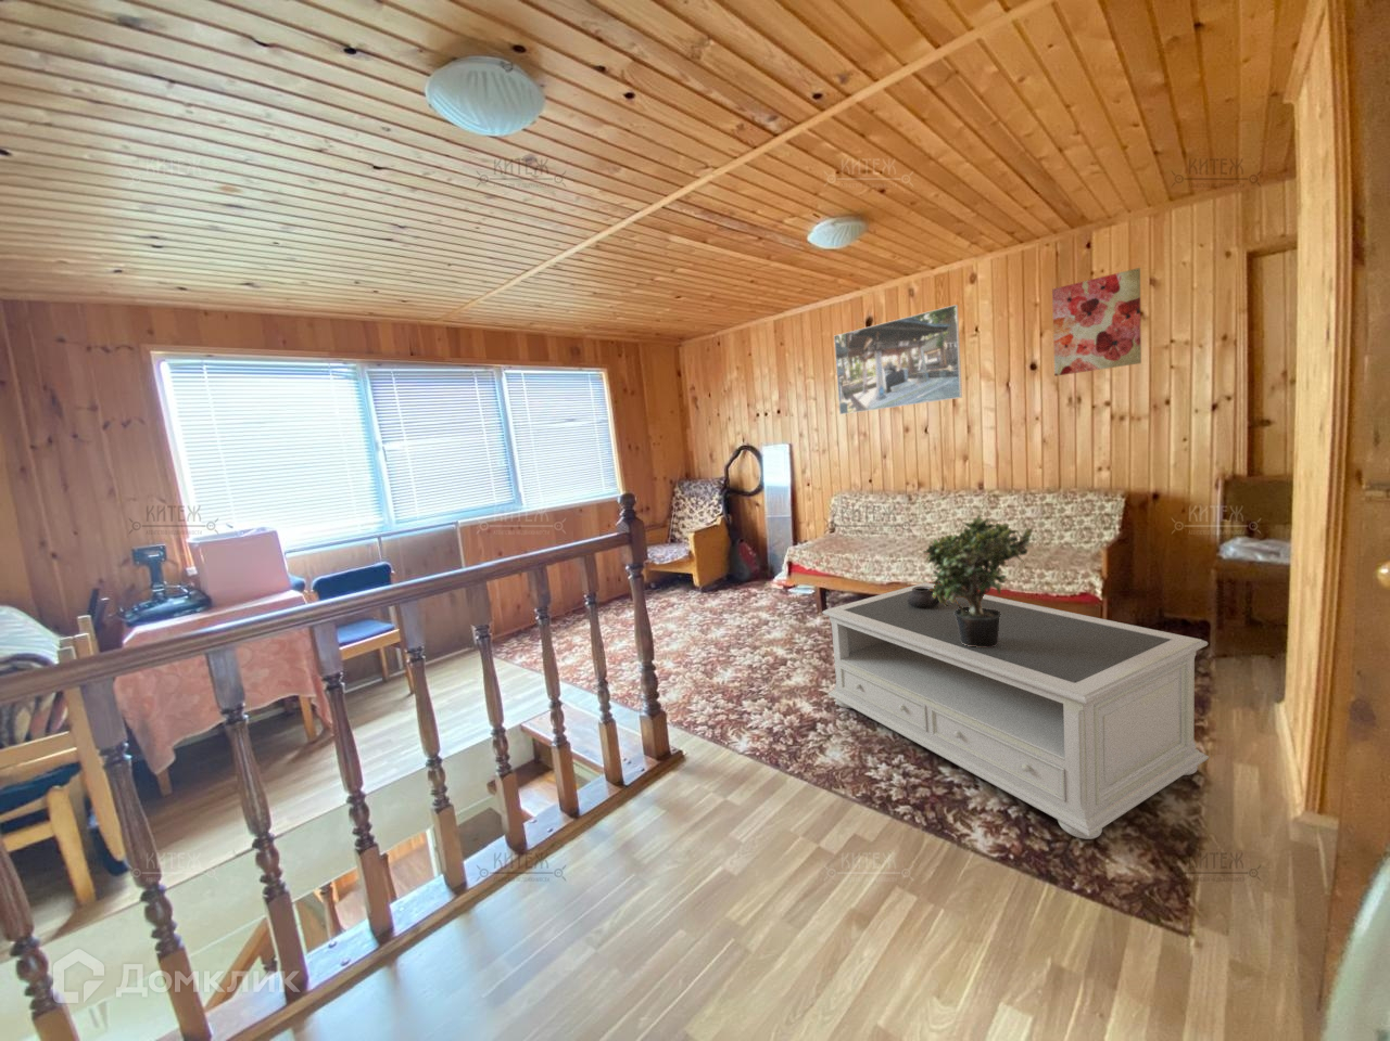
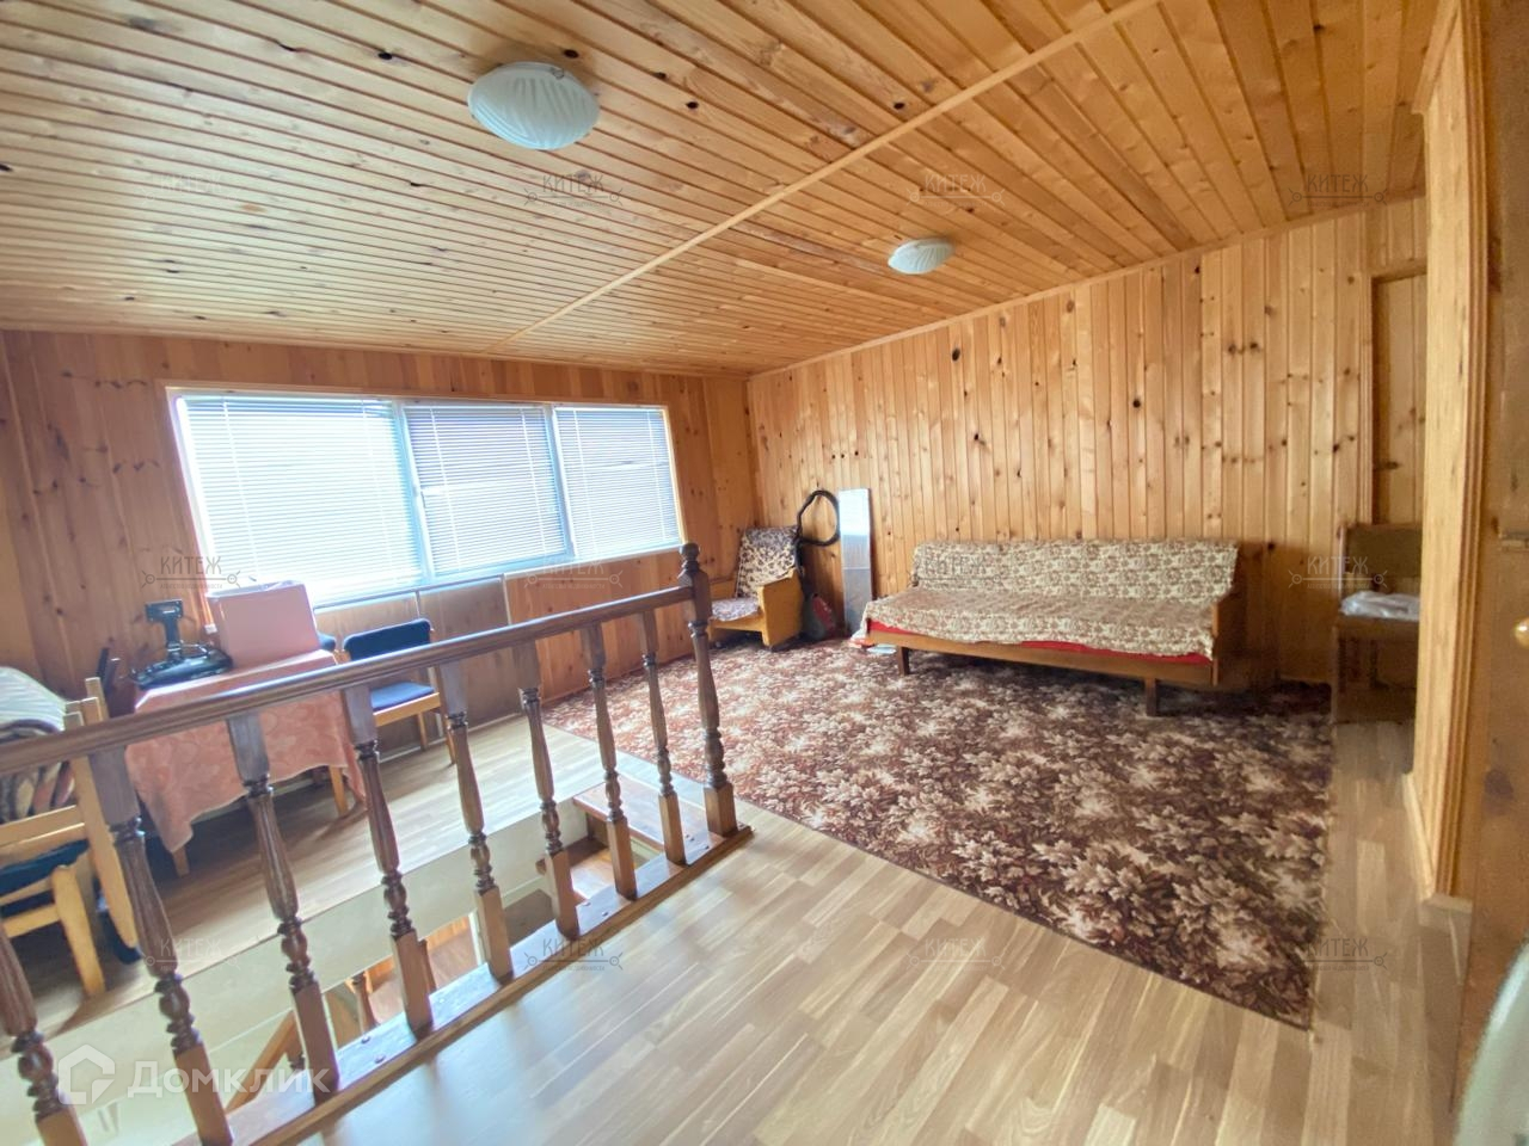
- teapot [907,582,941,608]
- potted plant [920,515,1038,647]
- wall art [1051,267,1143,377]
- coffee table [821,582,1209,841]
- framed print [833,304,963,416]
